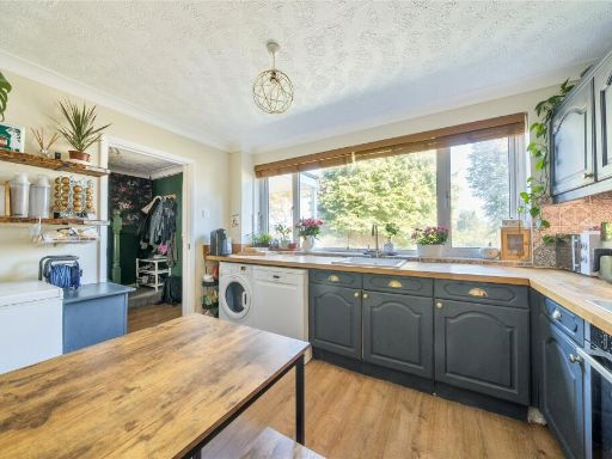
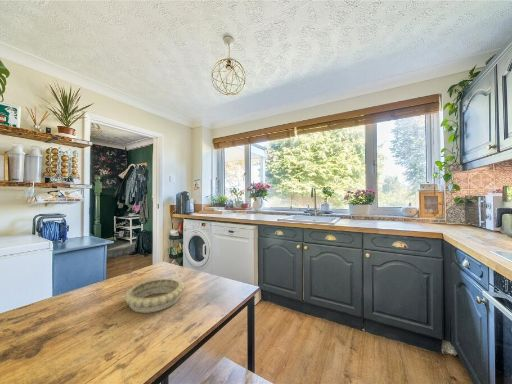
+ decorative bowl [123,278,185,314]
